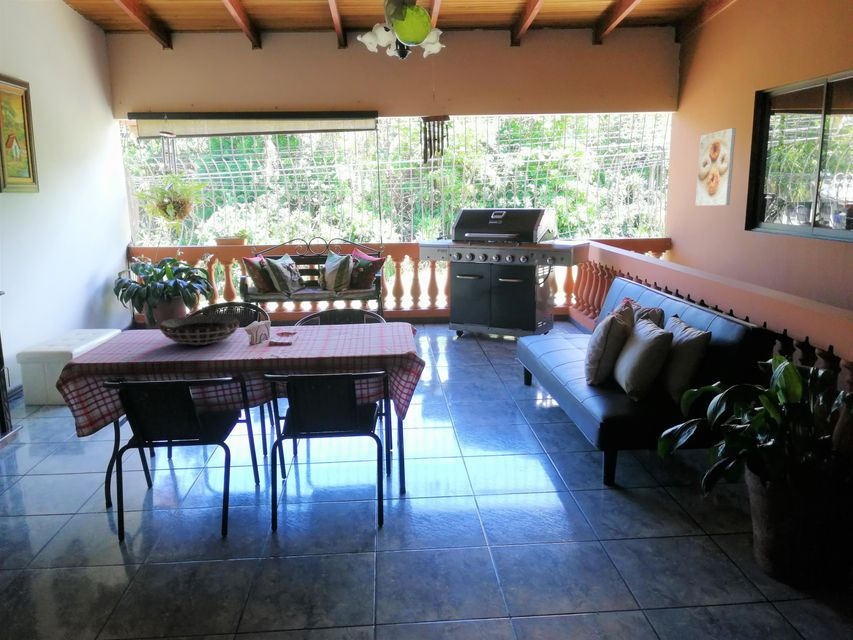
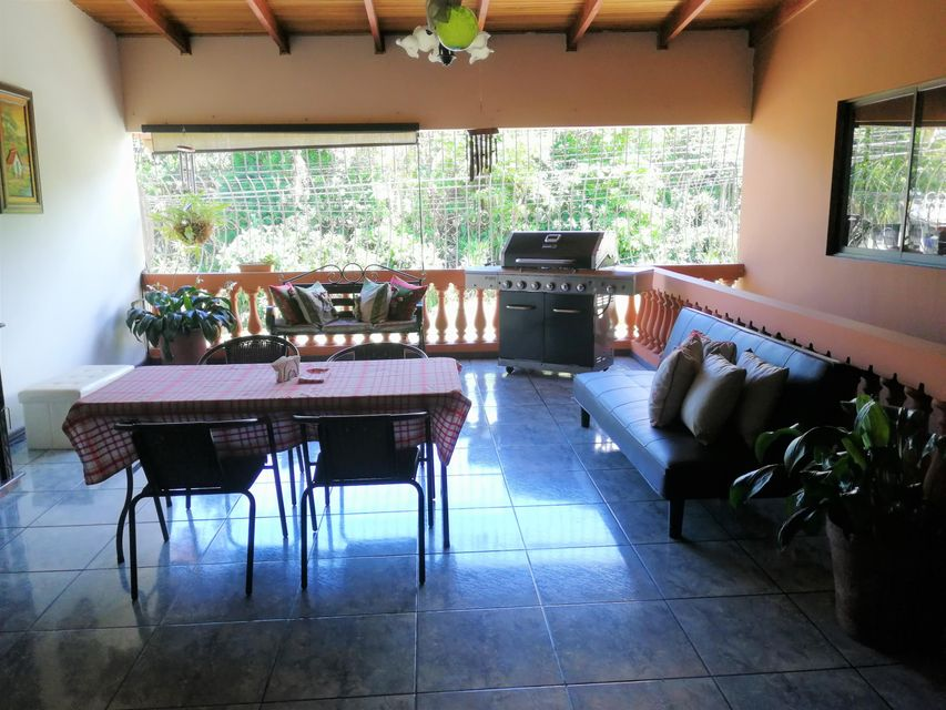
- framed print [694,127,737,207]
- decorative bowl [158,315,241,346]
